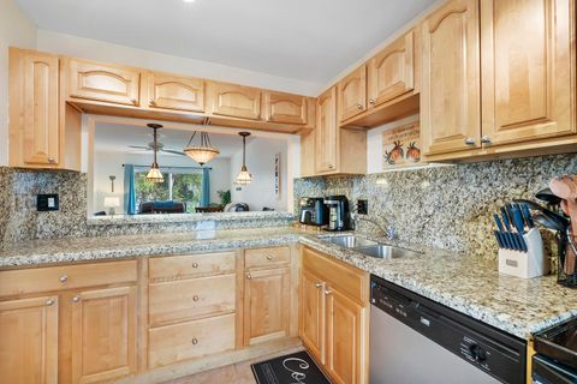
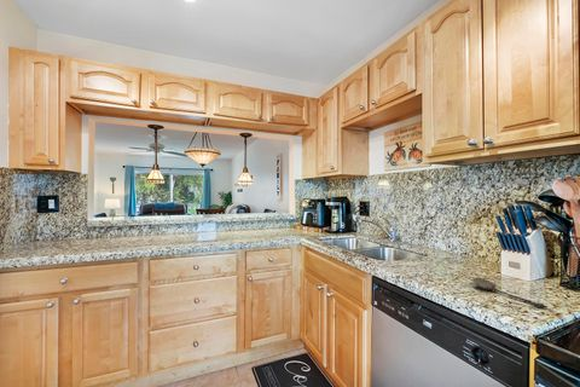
+ spoon [471,277,549,310]
